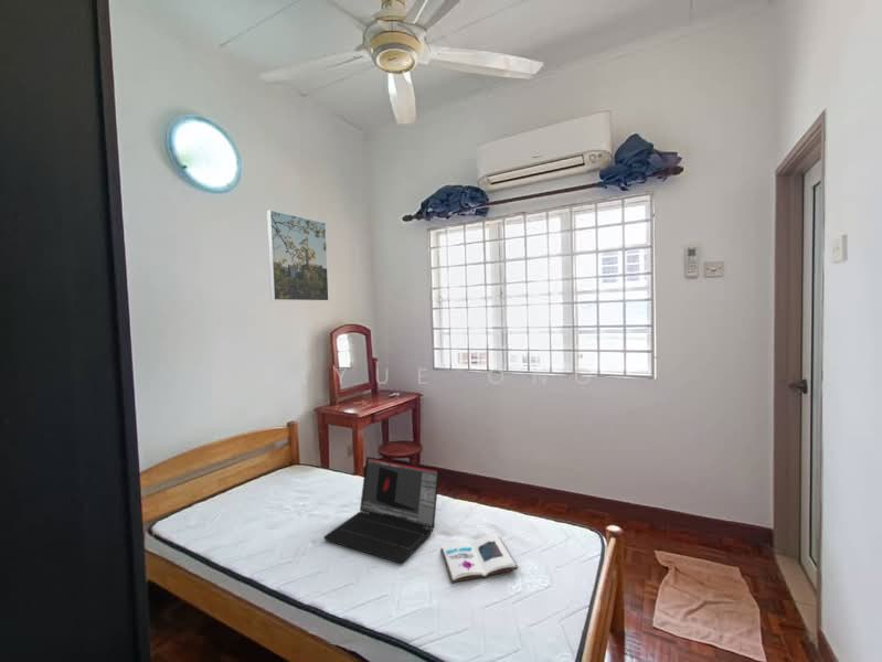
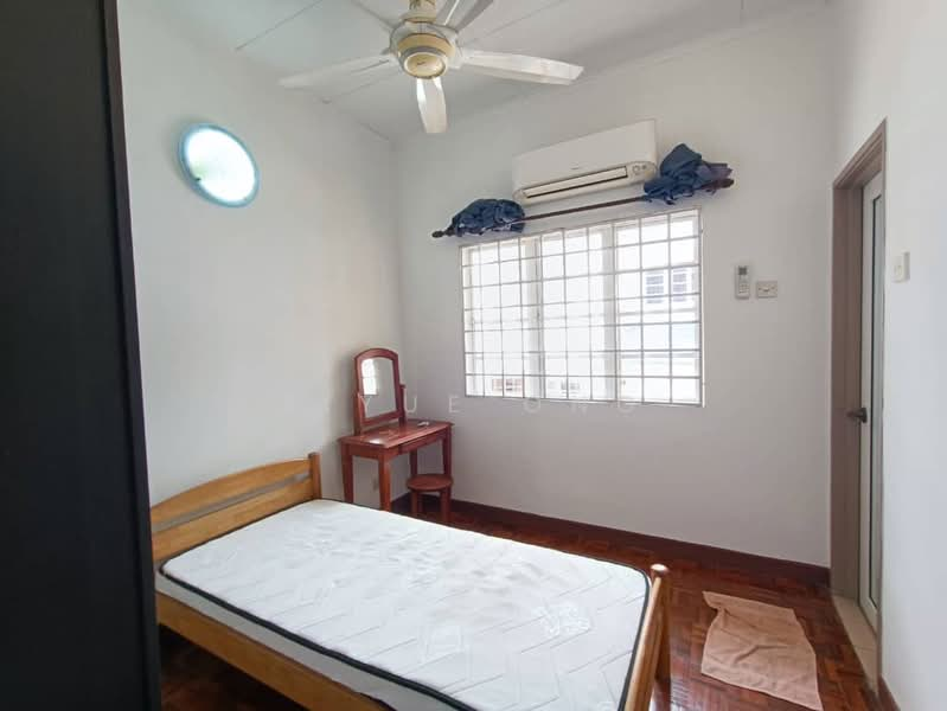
- laptop [322,456,440,564]
- book [439,533,519,584]
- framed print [266,209,330,302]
